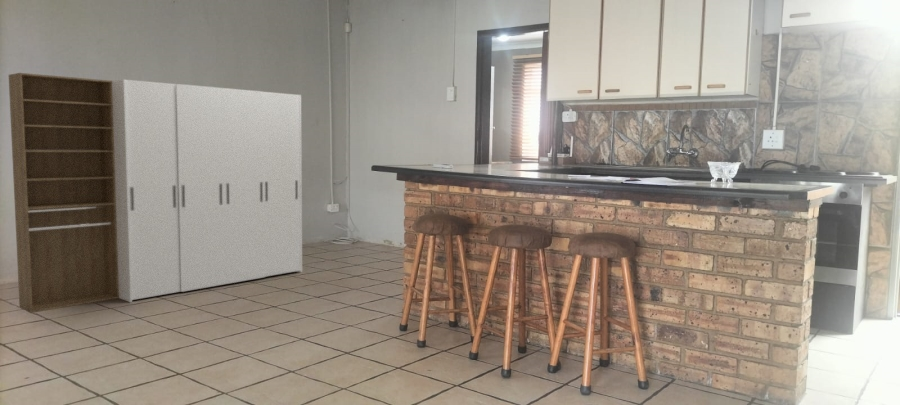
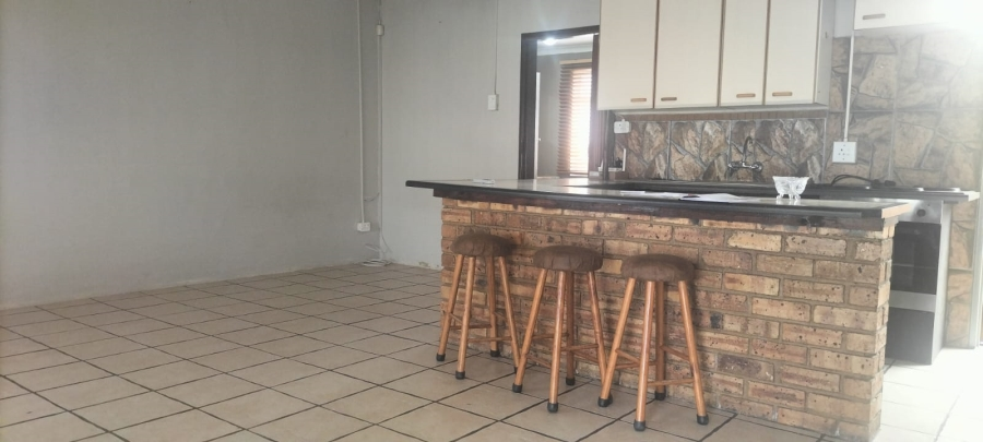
- storage cabinet [8,72,303,314]
